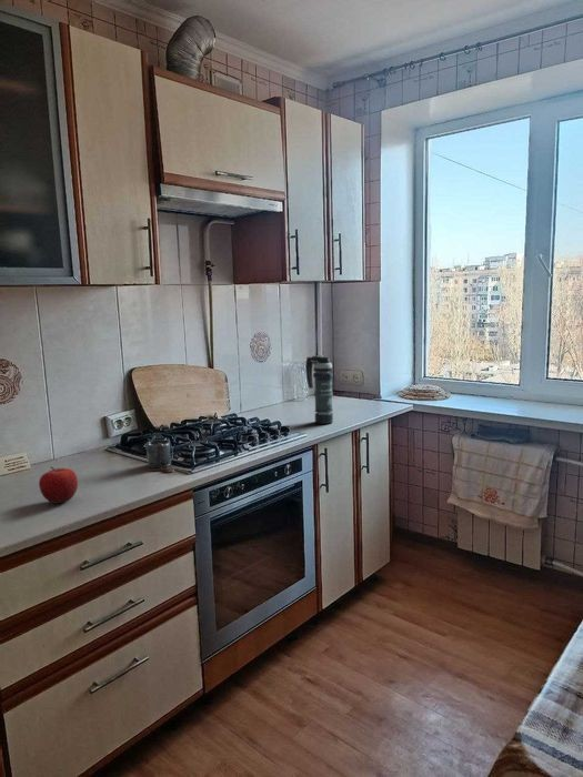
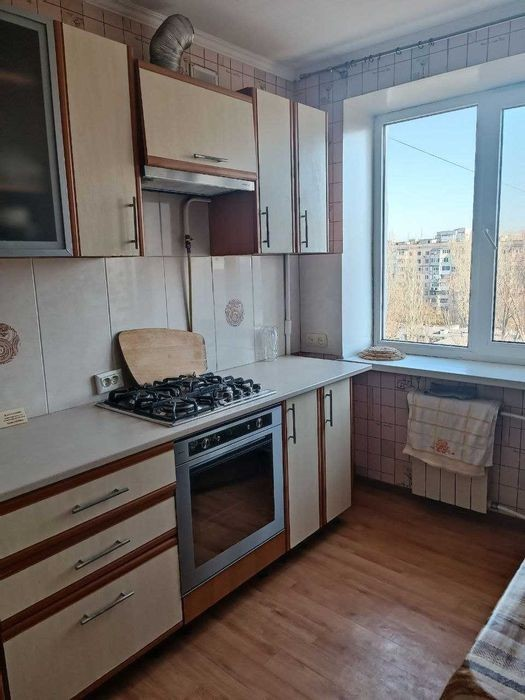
- smoke grenade [304,355,334,425]
- fruit [38,465,79,504]
- paint can [144,438,177,473]
